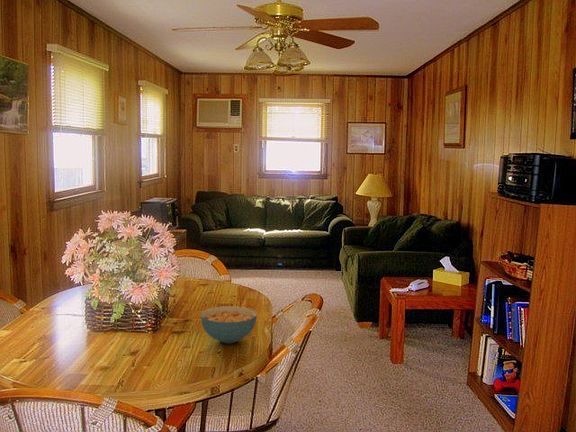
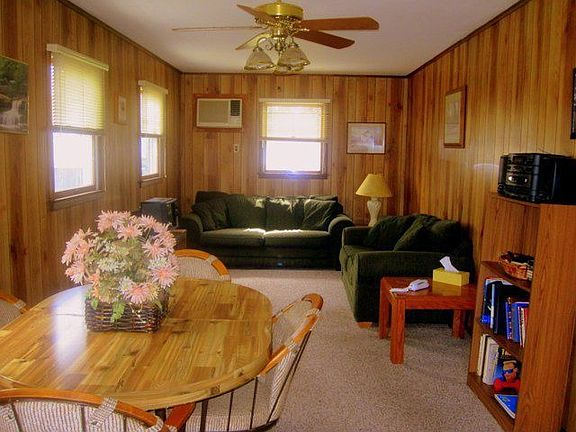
- cereal bowl [200,305,258,344]
